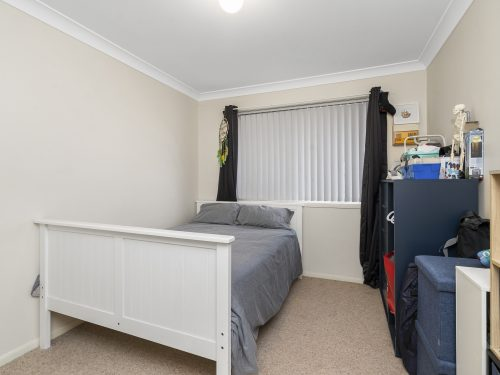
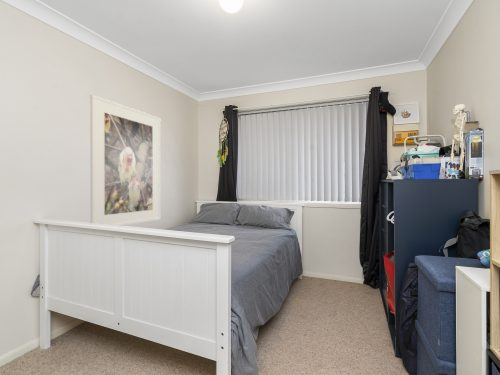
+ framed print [89,94,162,226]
